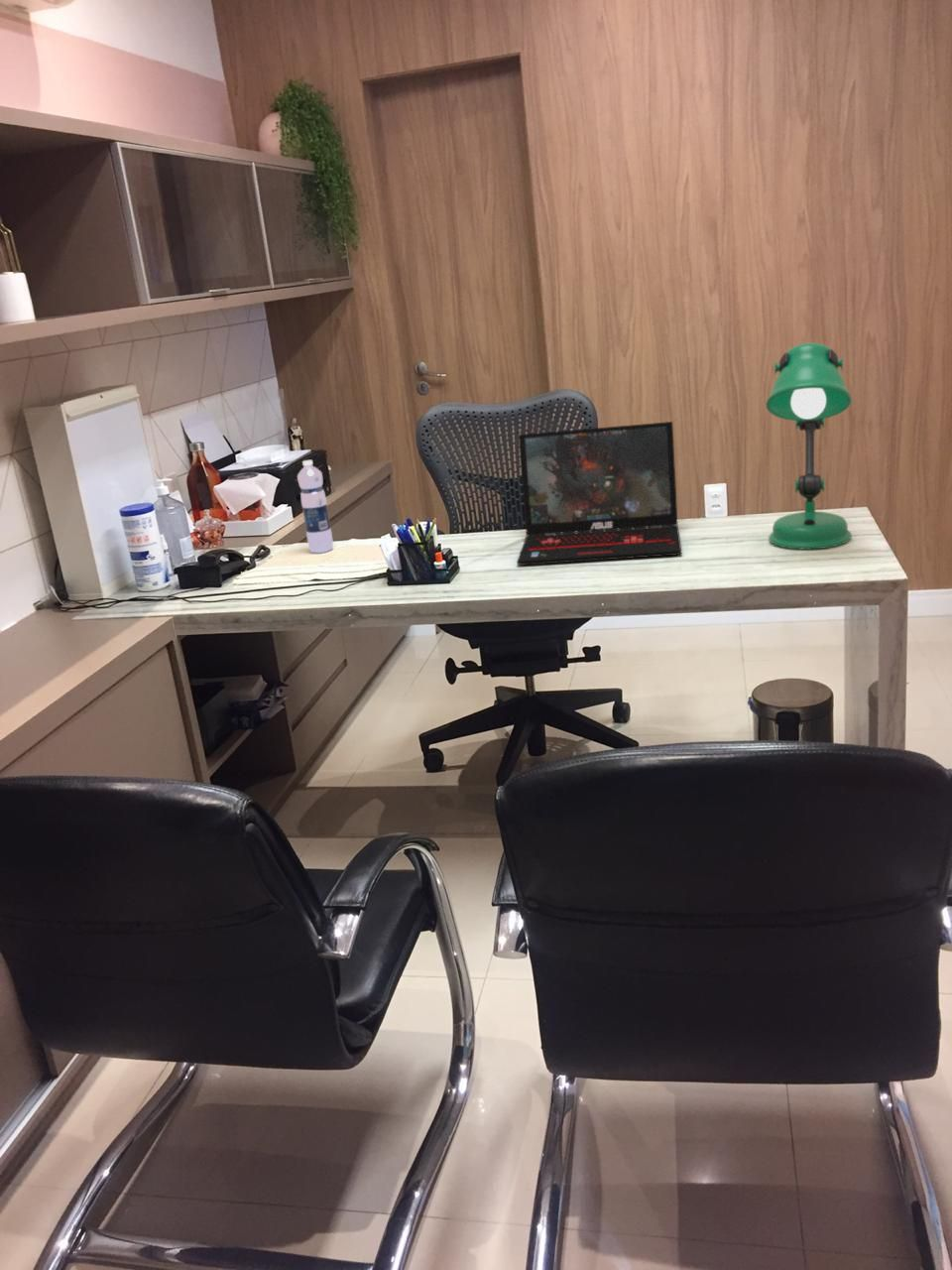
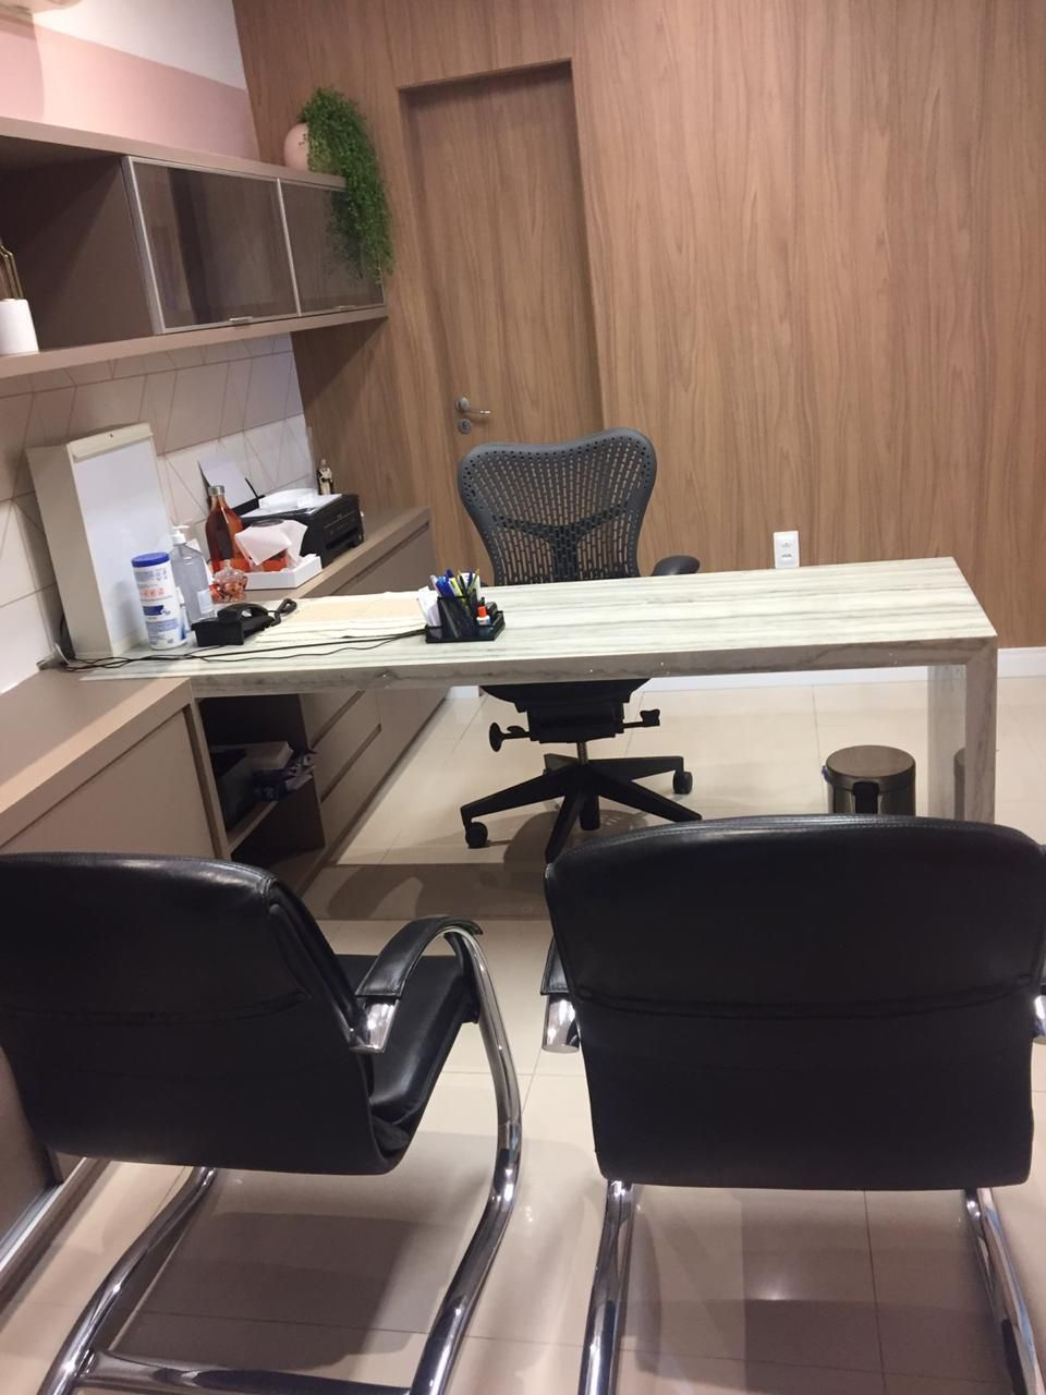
- laptop [516,421,682,567]
- water bottle [297,459,334,554]
- desk lamp [765,342,853,551]
